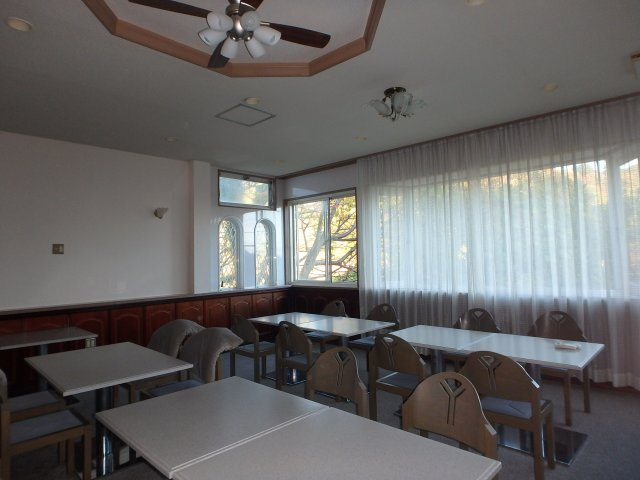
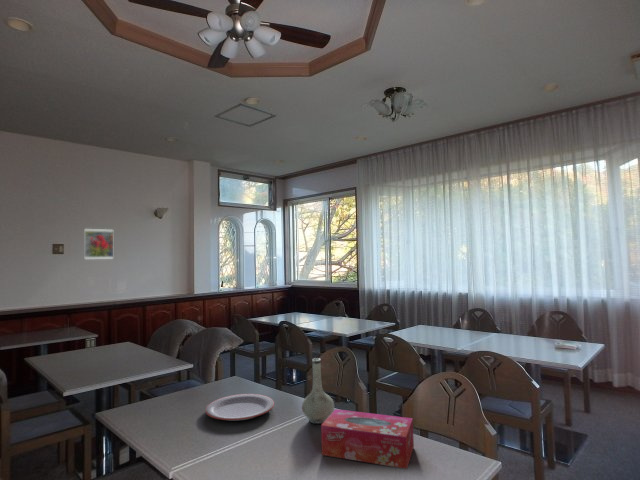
+ tissue box [320,408,415,470]
+ plate [204,393,275,422]
+ vase [301,357,335,425]
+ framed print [83,228,114,260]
